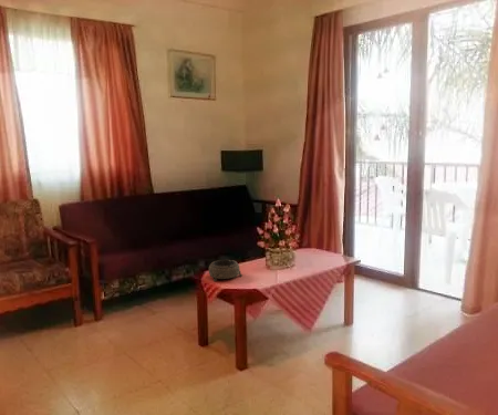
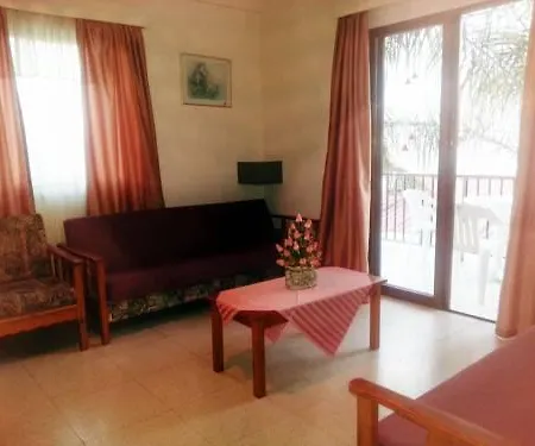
- decorative bowl [208,259,243,282]
